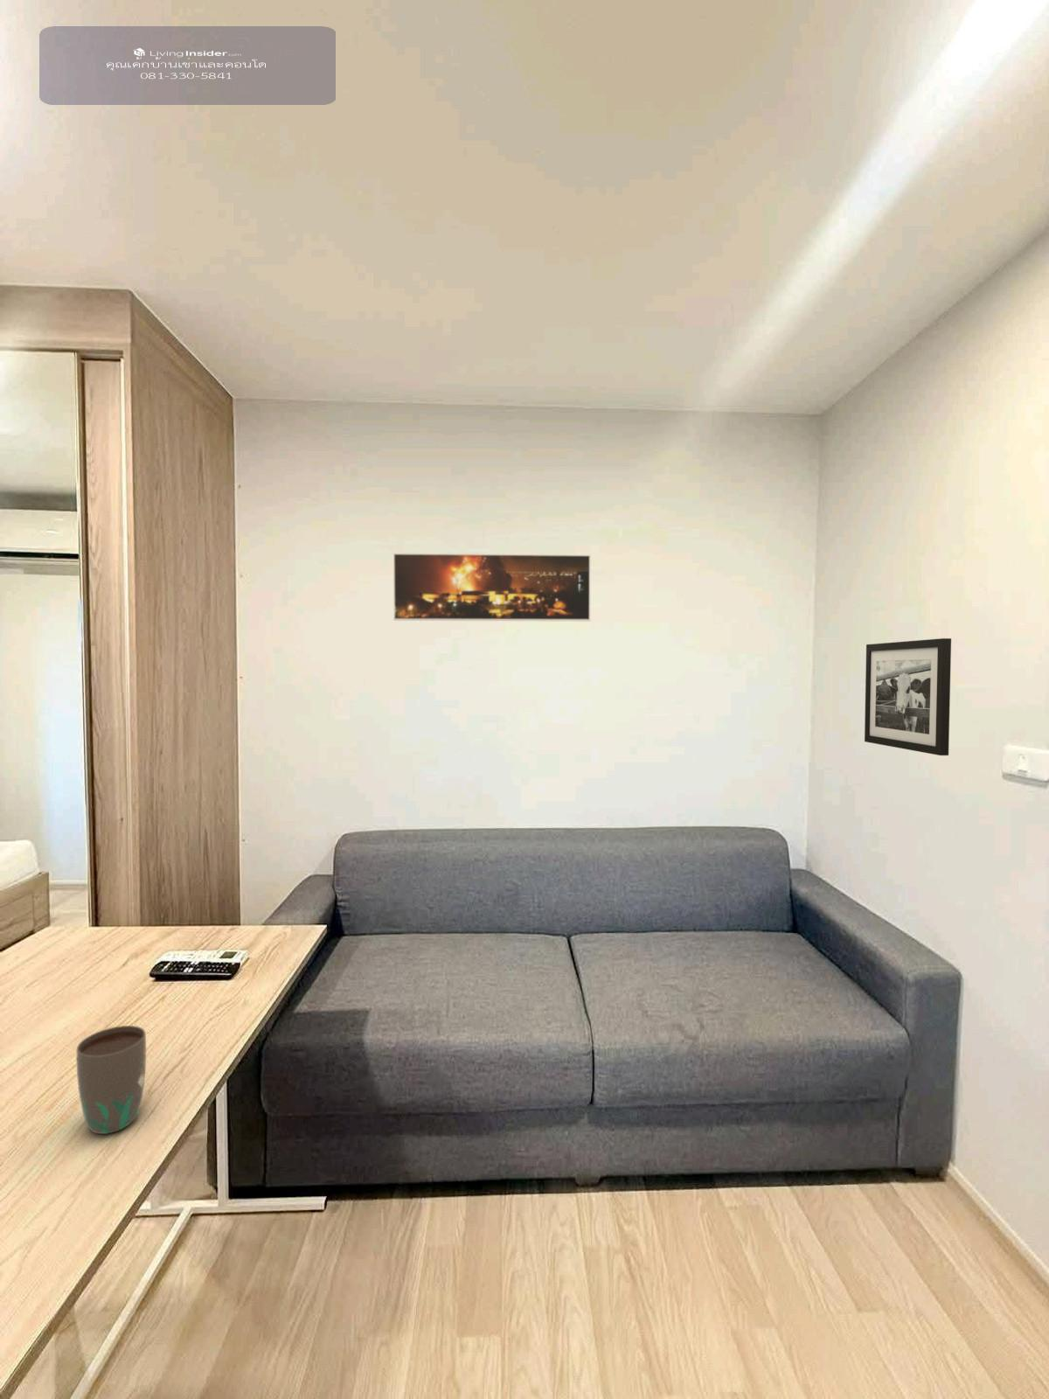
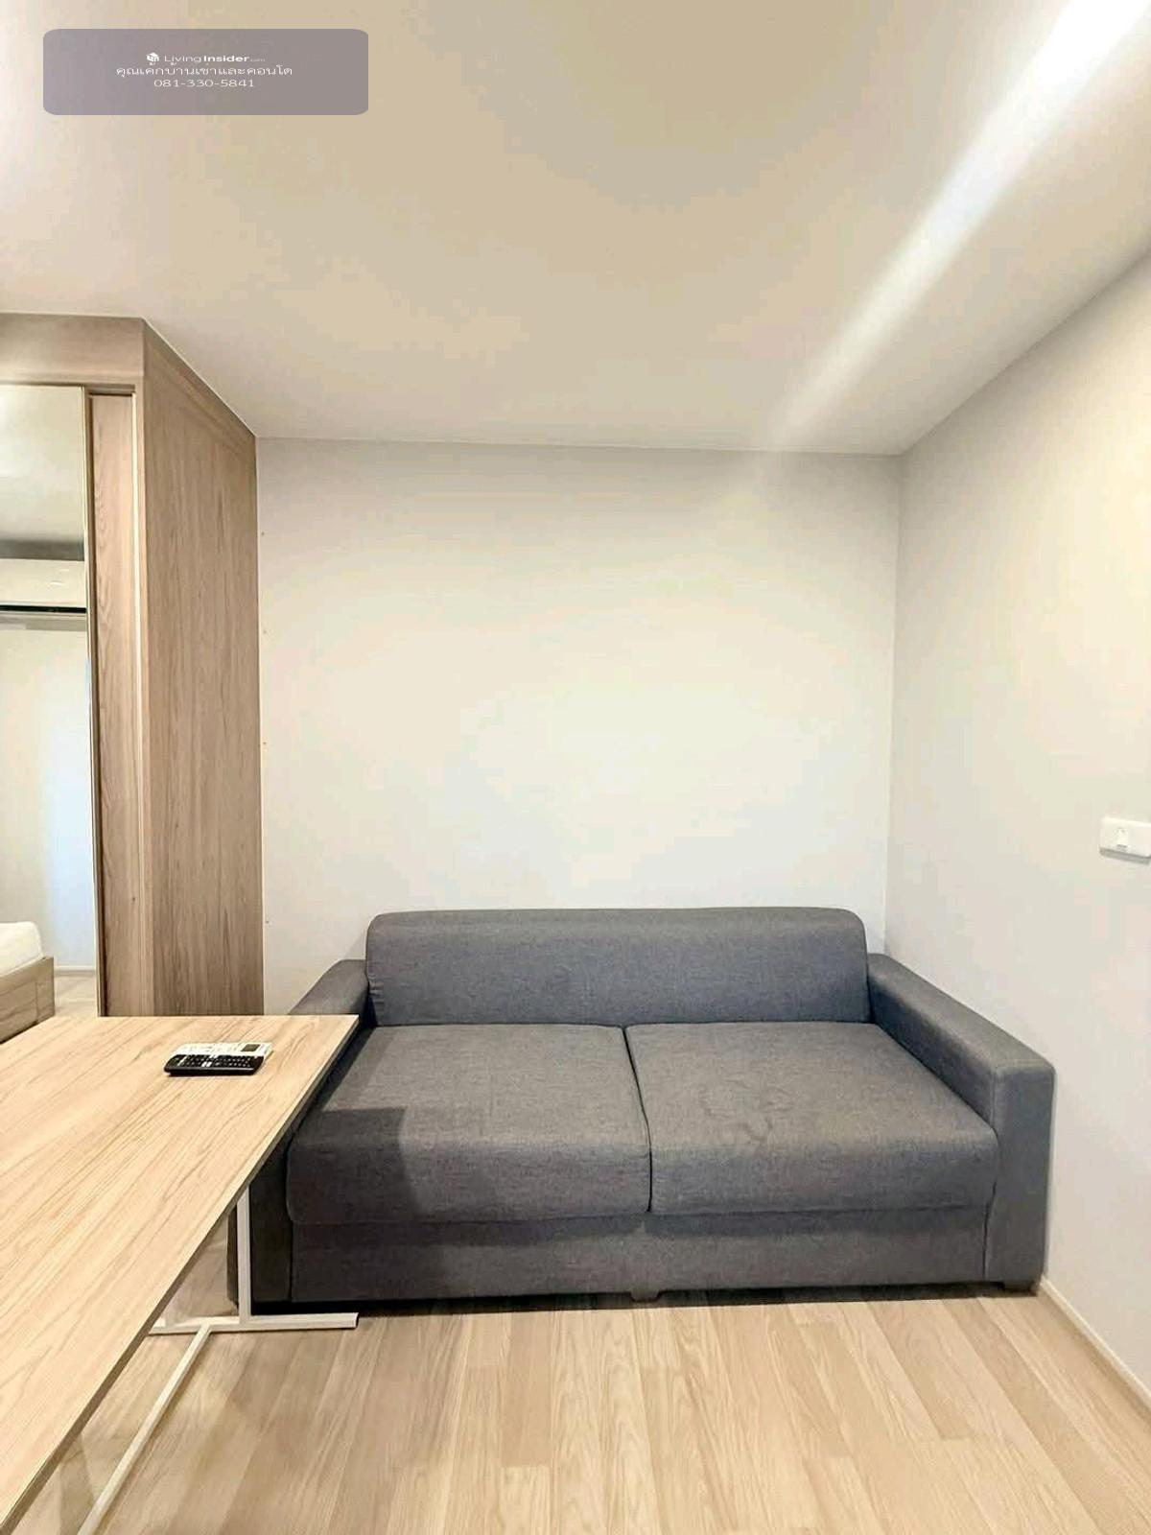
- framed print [392,553,592,621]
- mug [76,1024,147,1135]
- picture frame [864,638,952,757]
